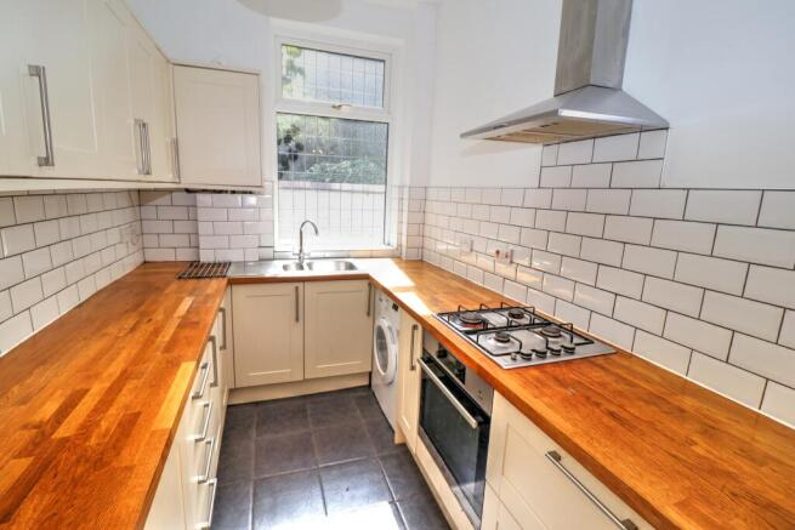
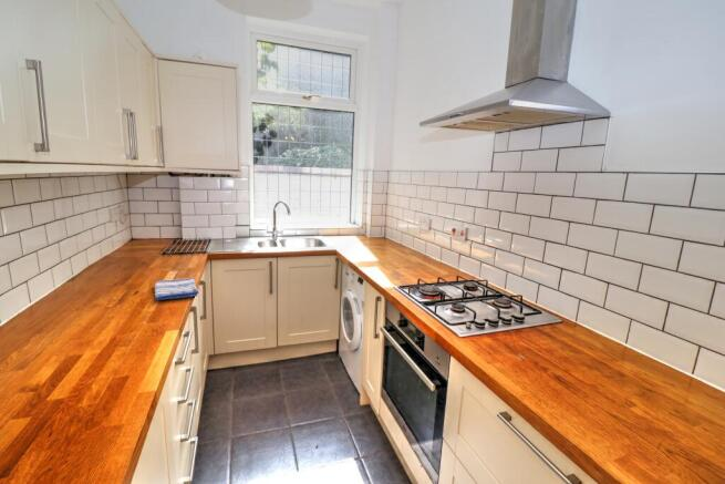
+ dish towel [154,277,199,301]
